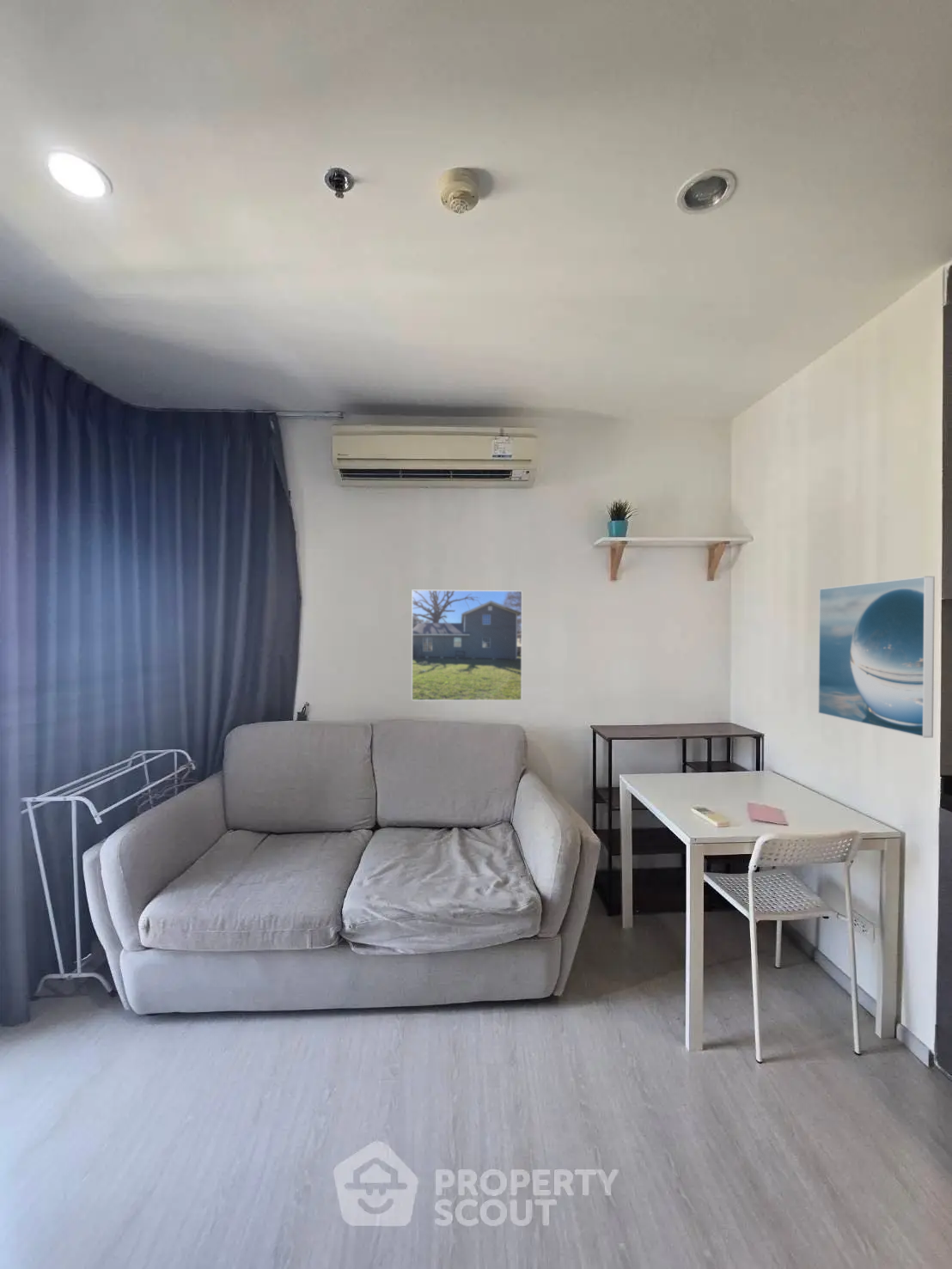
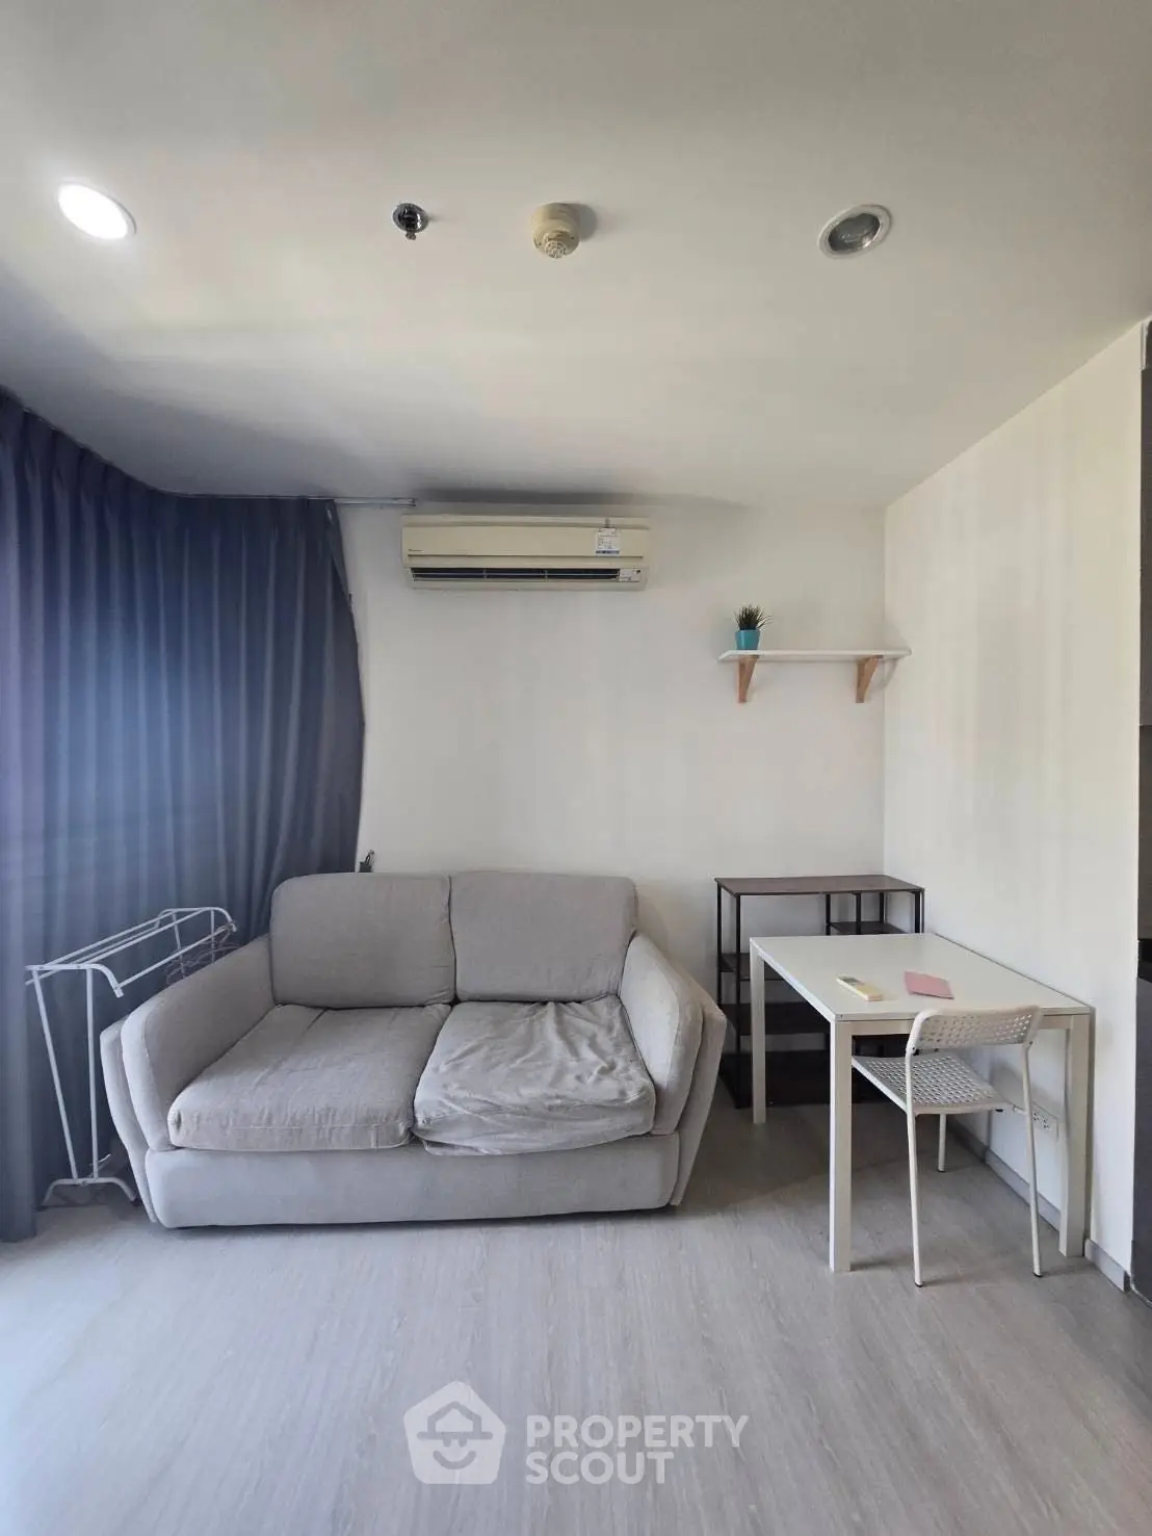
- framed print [411,589,523,702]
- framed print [817,576,936,738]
